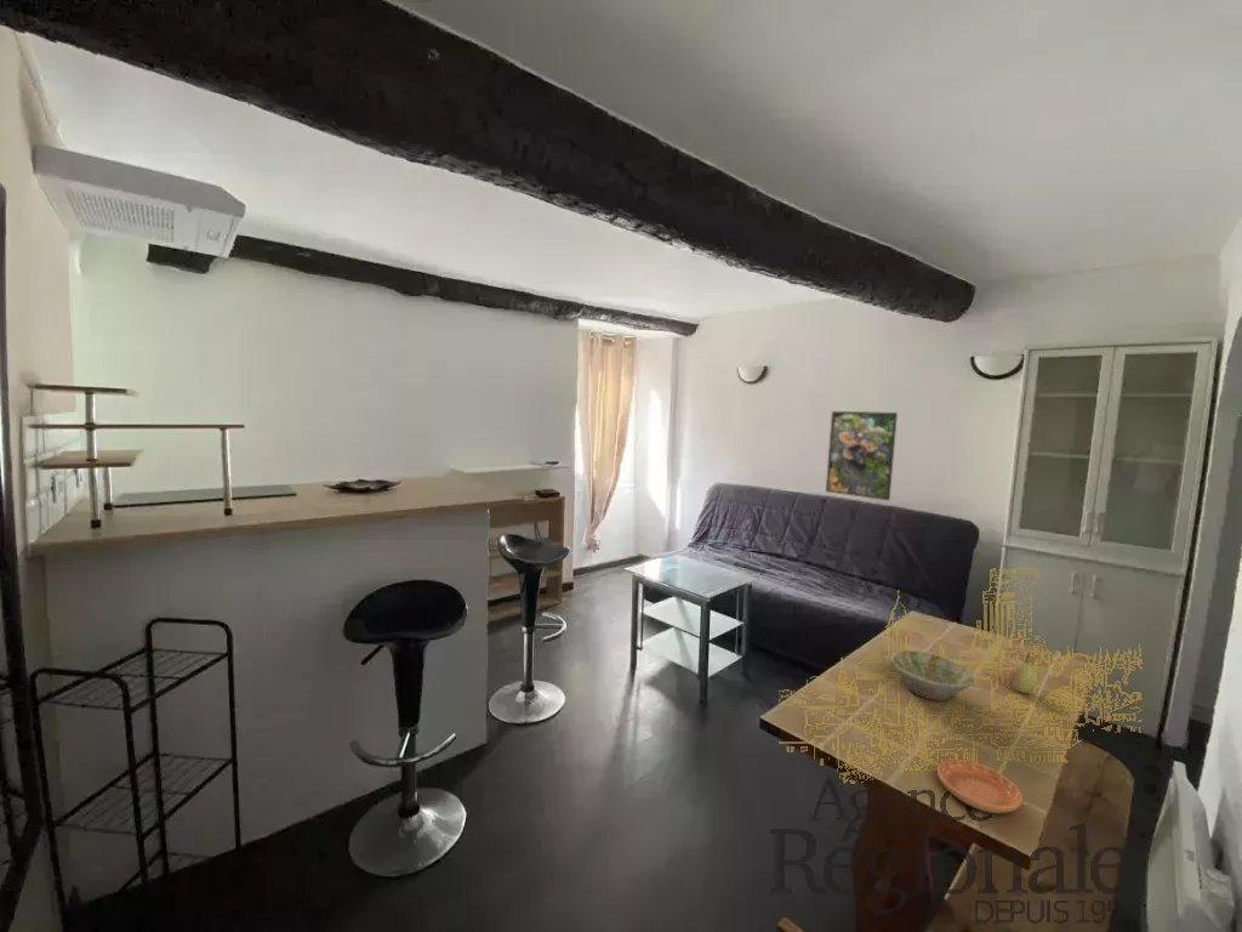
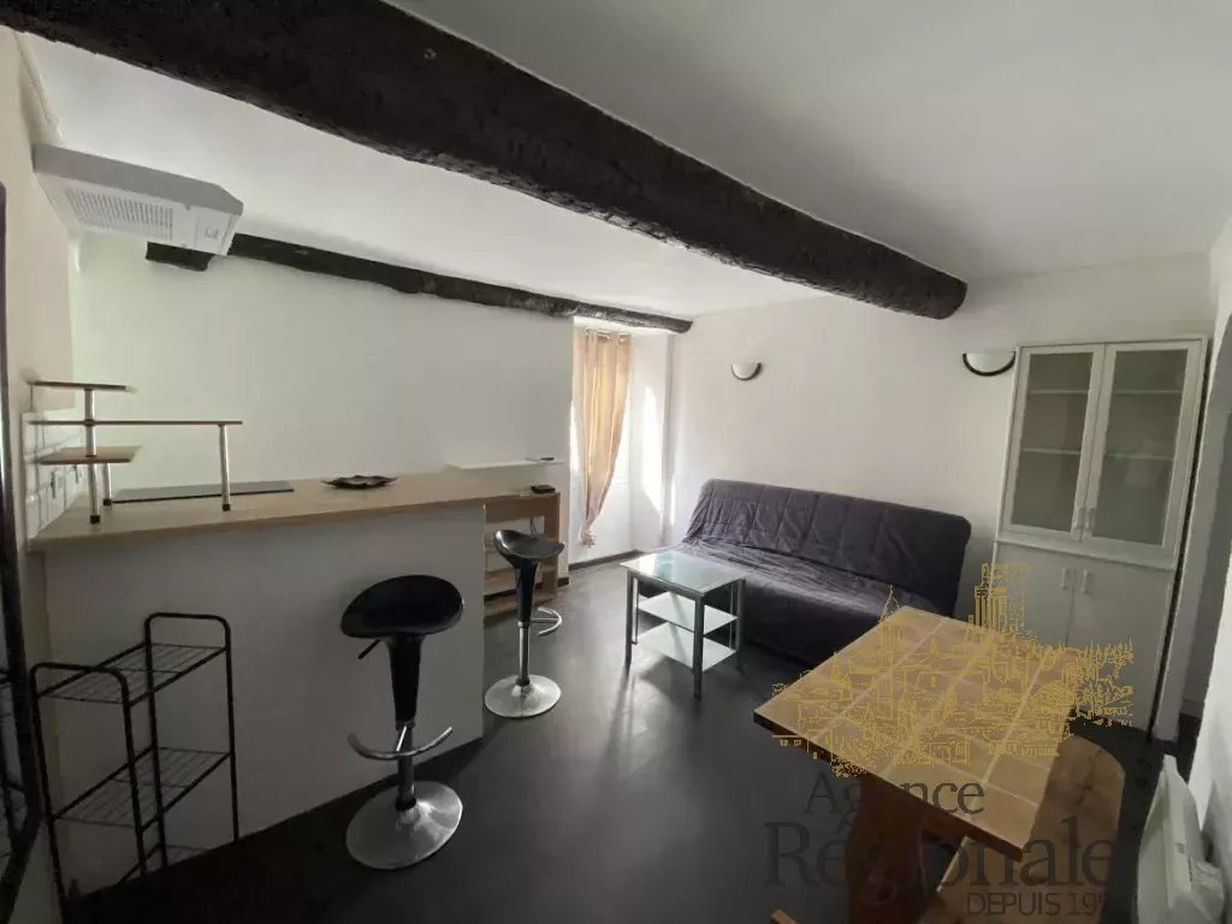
- bowl [889,649,975,703]
- fruit [1005,653,1038,694]
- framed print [825,410,899,501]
- saucer [936,758,1024,814]
